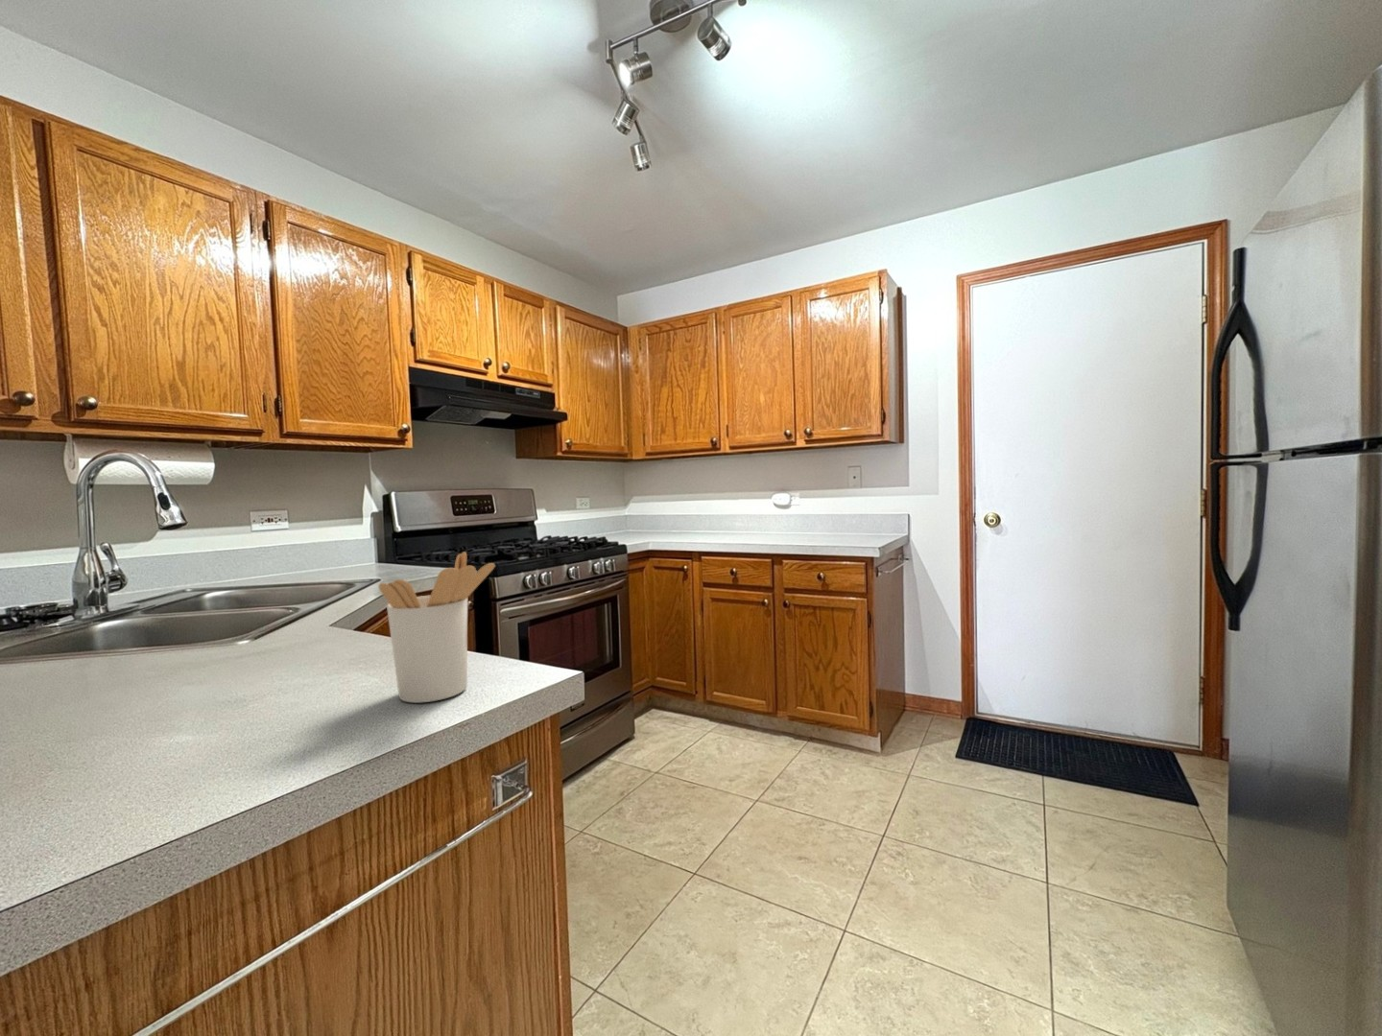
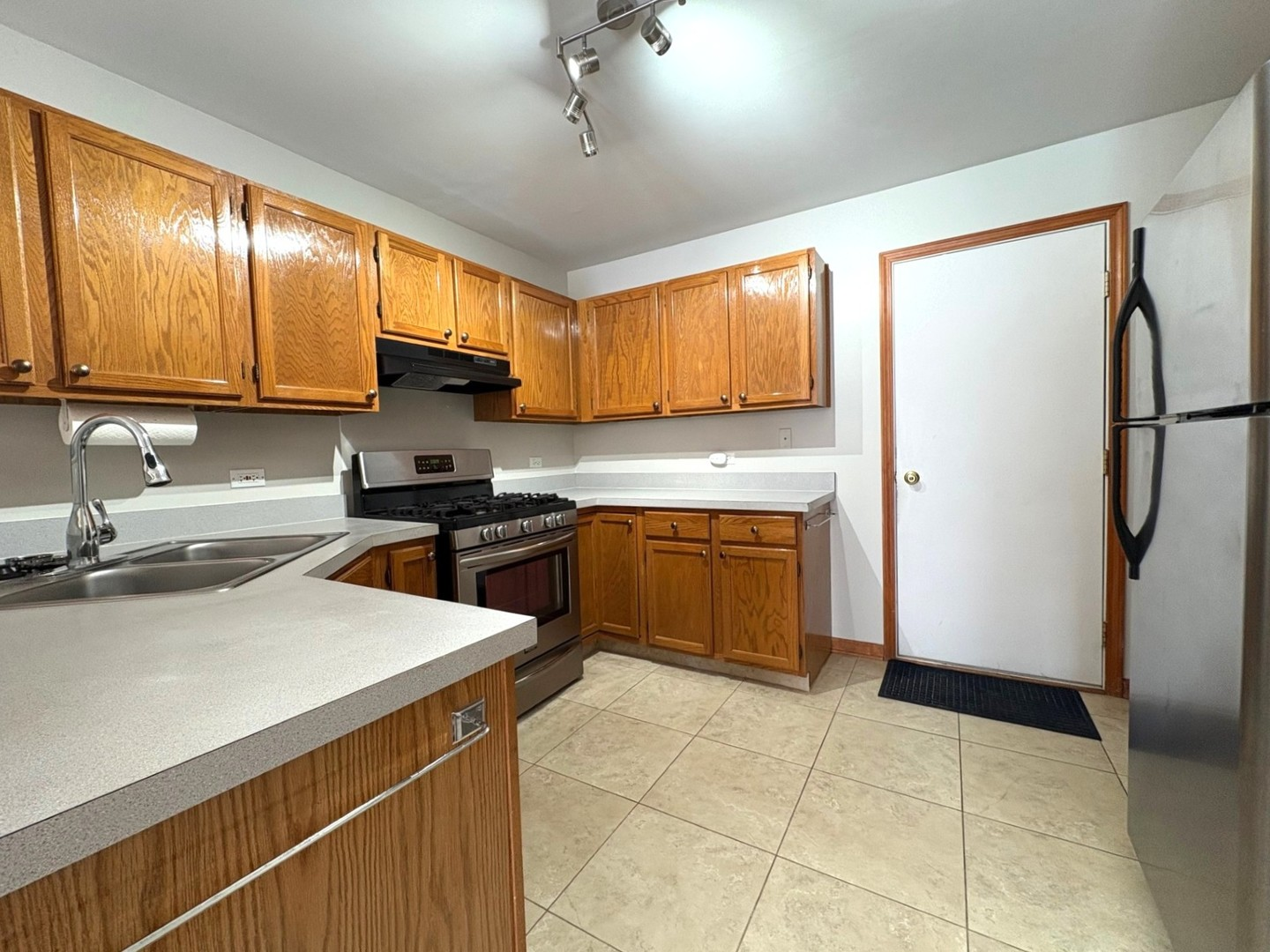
- utensil holder [378,551,496,704]
